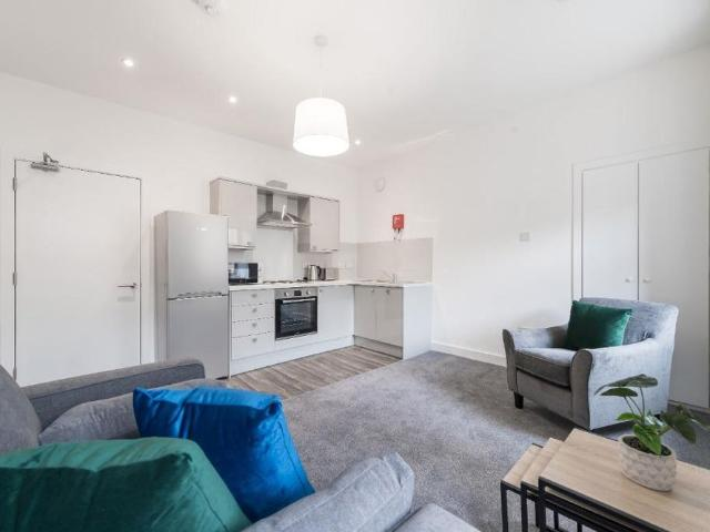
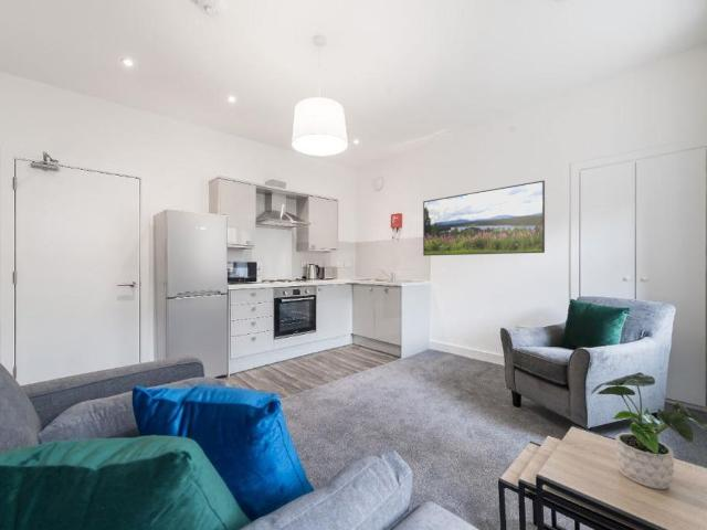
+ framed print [422,179,546,257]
